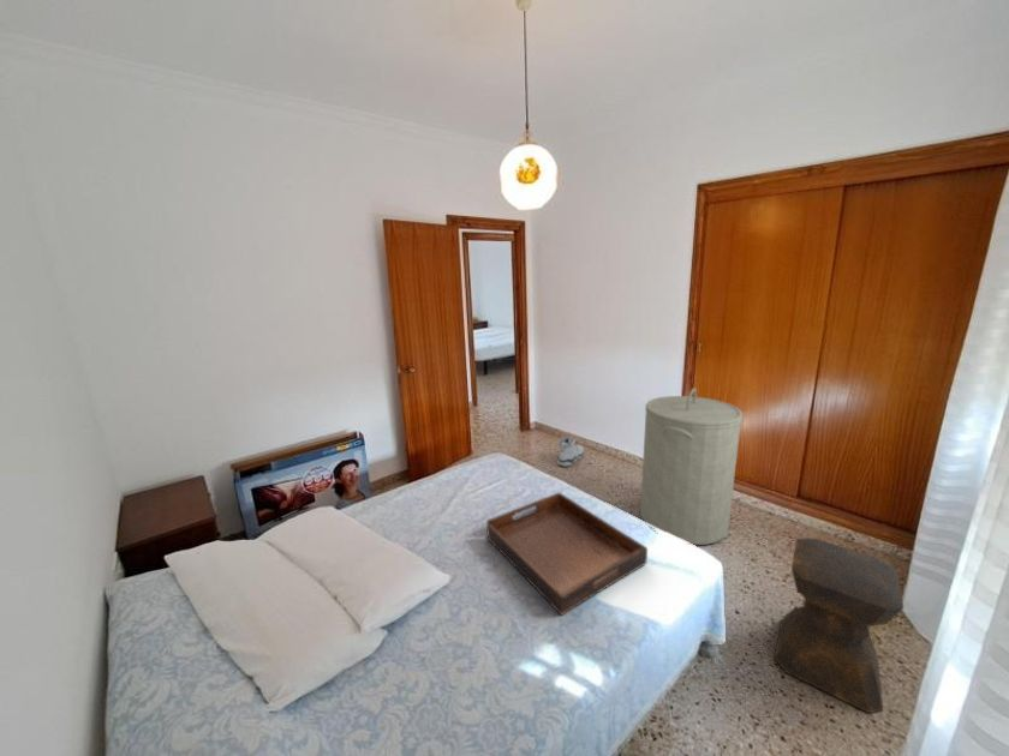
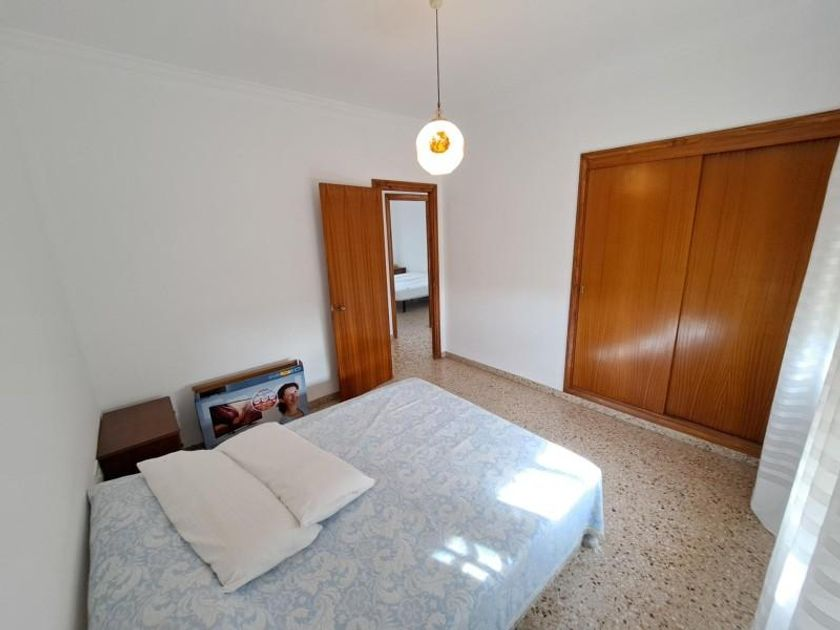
- laundry hamper [639,386,744,546]
- stool [774,536,904,714]
- sneaker [556,434,585,468]
- serving tray [485,492,649,617]
